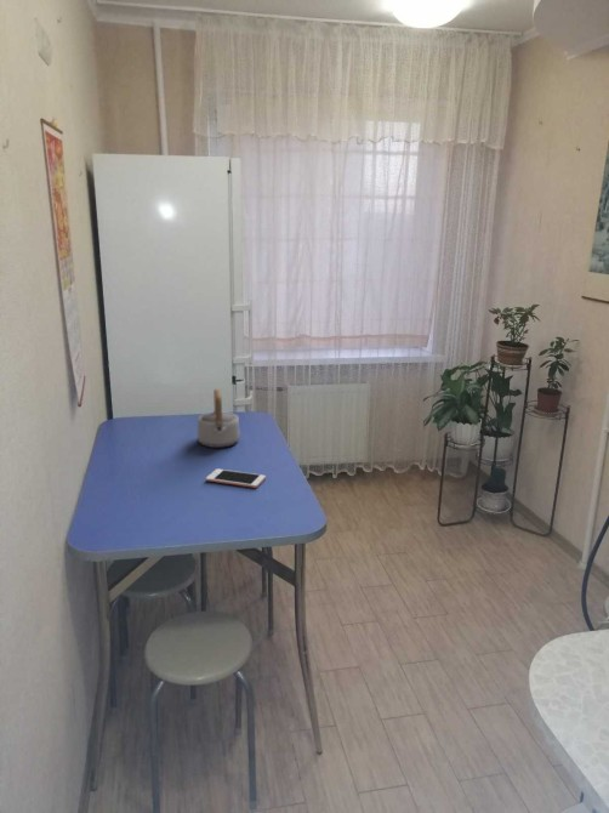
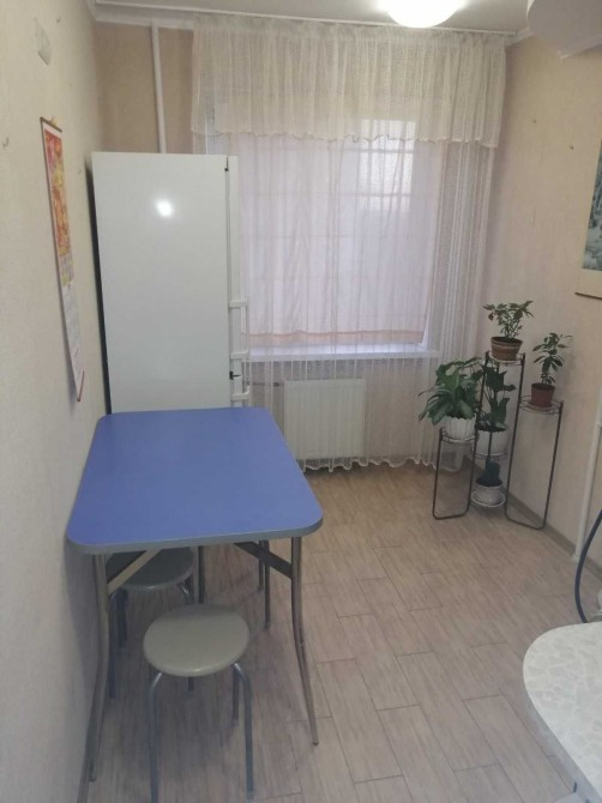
- teapot [197,388,241,449]
- cell phone [205,467,267,489]
